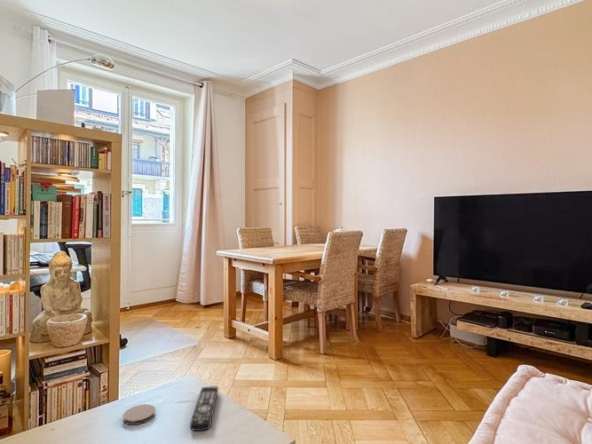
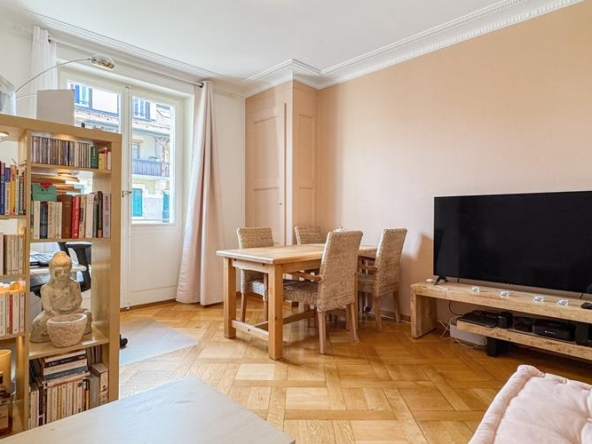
- remote control [189,386,219,432]
- coaster [122,403,156,426]
